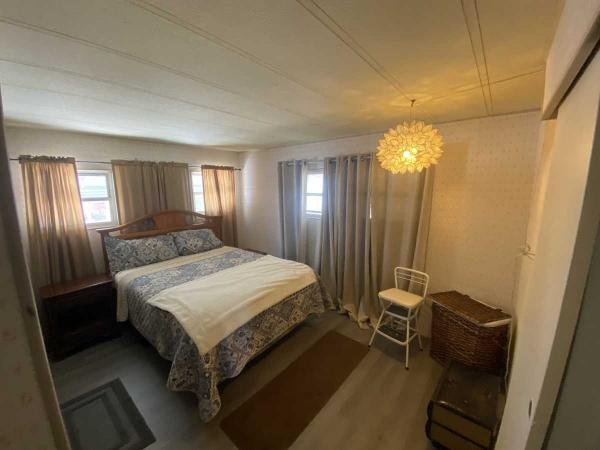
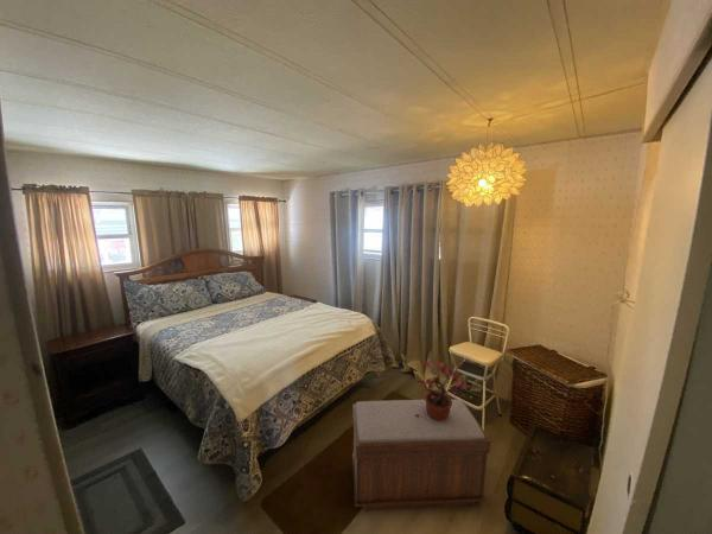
+ bench [351,399,491,511]
+ potted plant [417,360,468,421]
